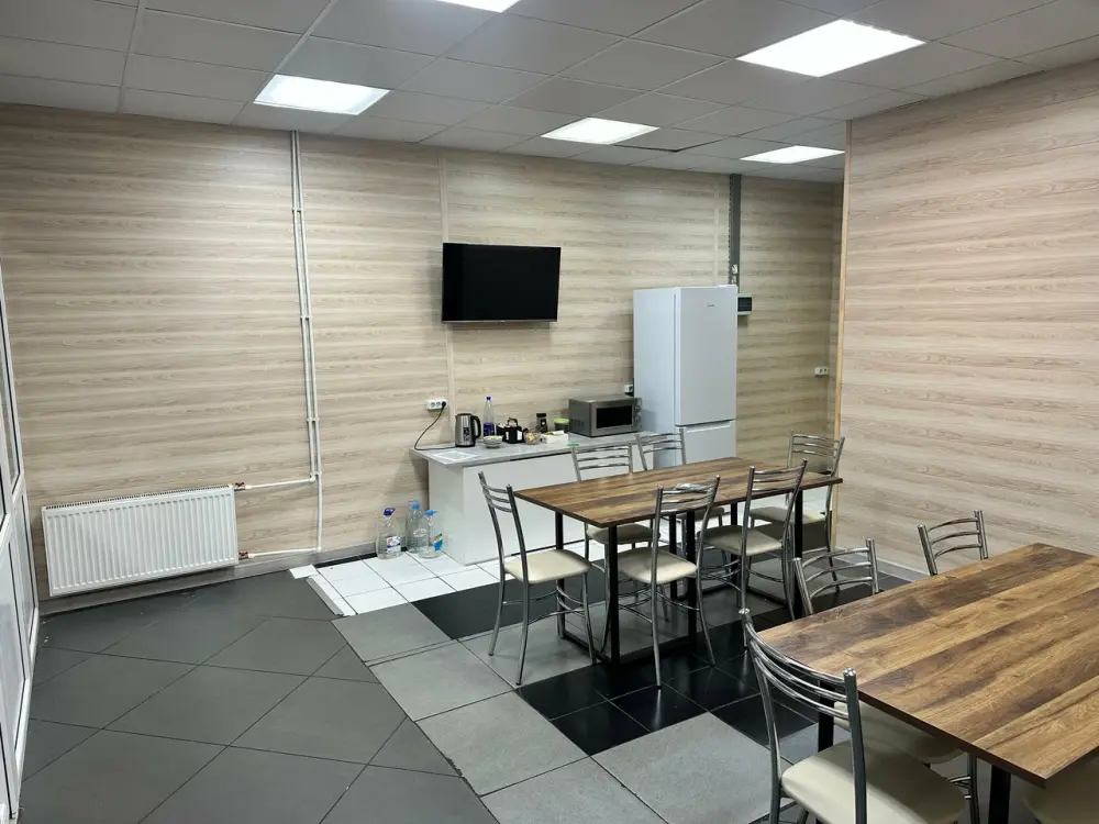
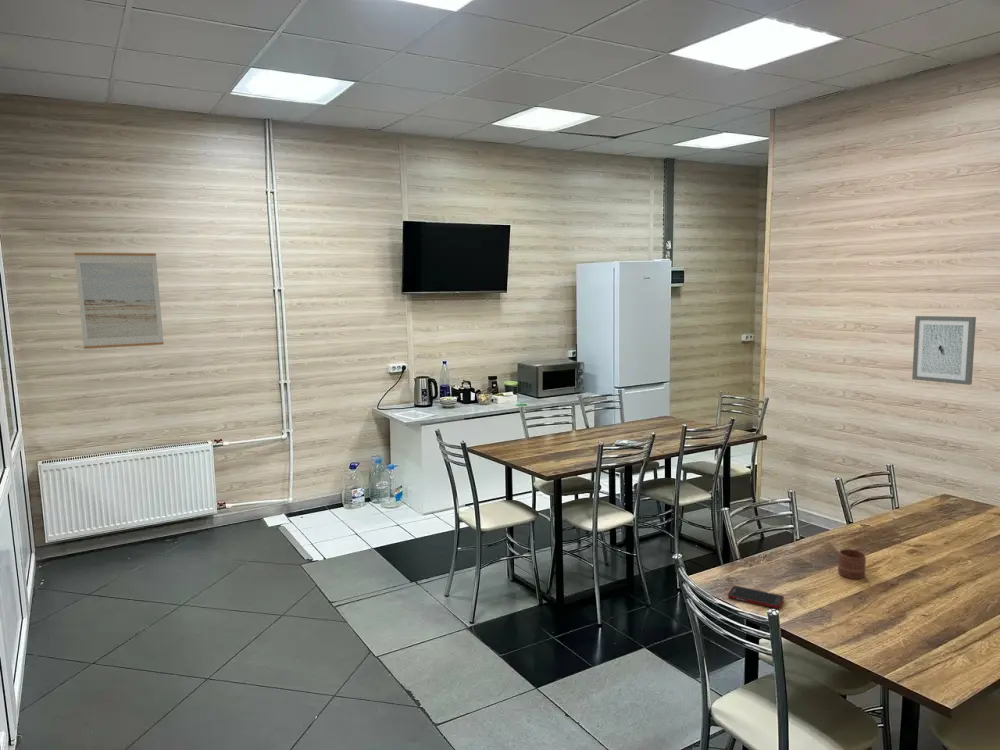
+ cell phone [727,585,785,609]
+ wall art [911,315,977,386]
+ wall art [73,252,165,350]
+ mug [837,548,867,580]
